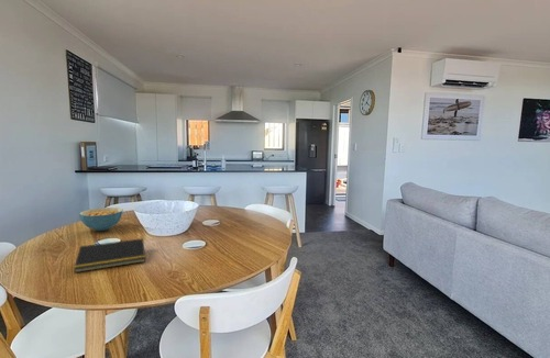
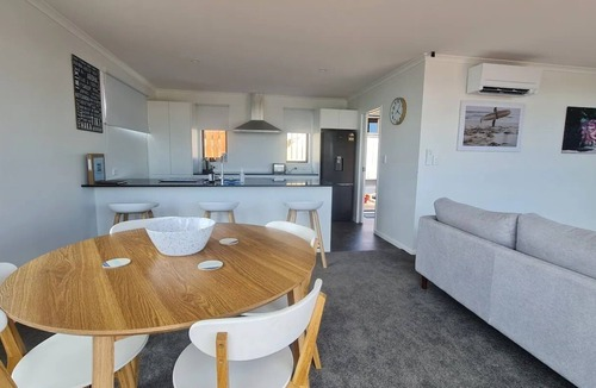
- cereal bowl [78,206,124,232]
- notepad [73,237,146,273]
